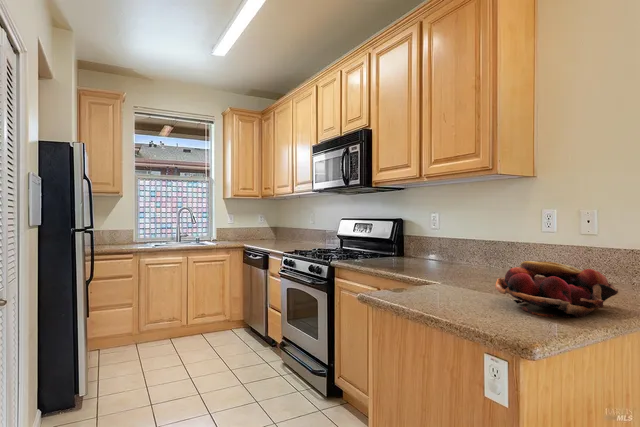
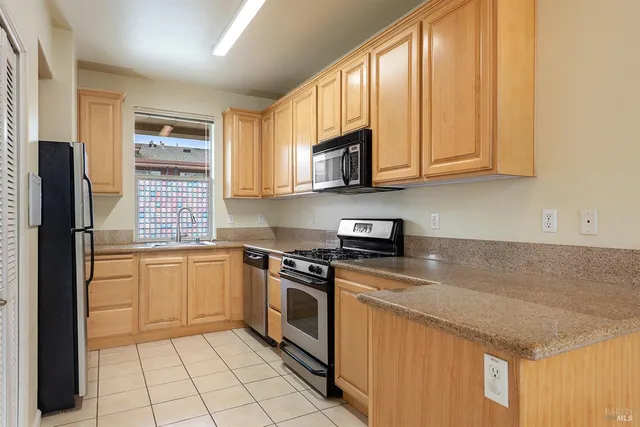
- fruit basket [495,260,619,319]
